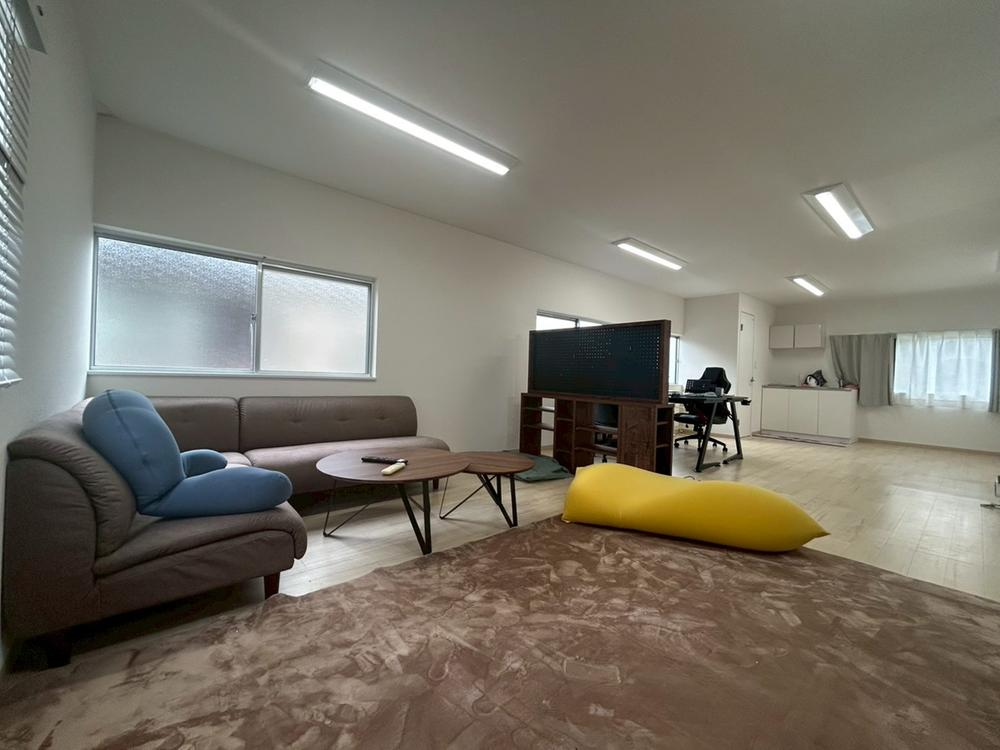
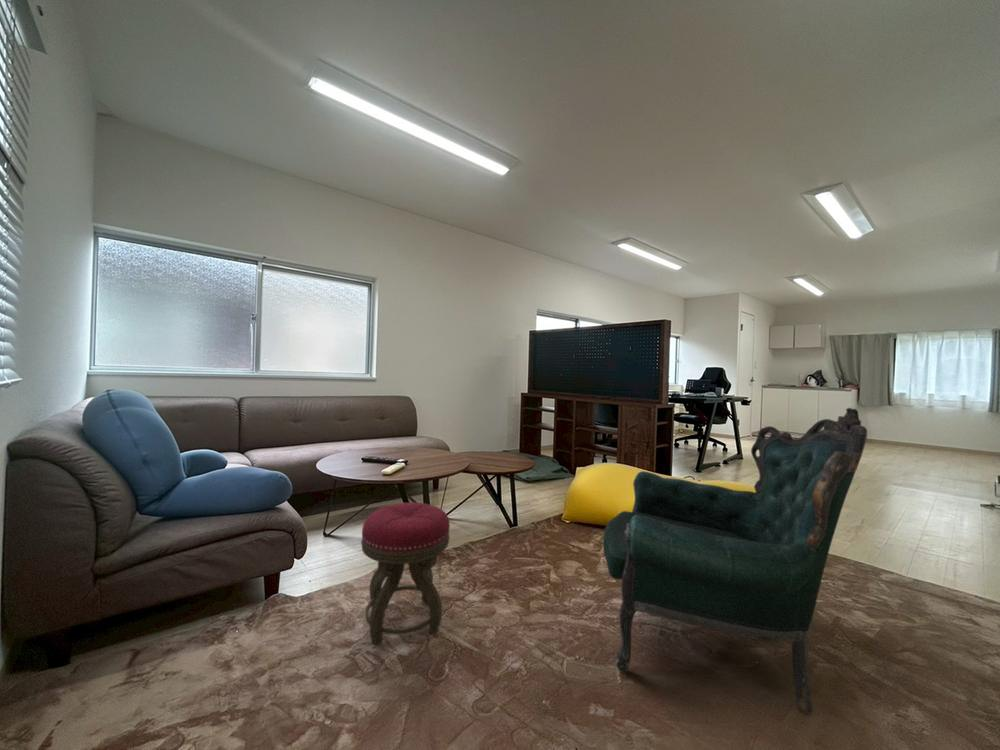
+ armchair [602,407,868,716]
+ stool [360,502,451,646]
